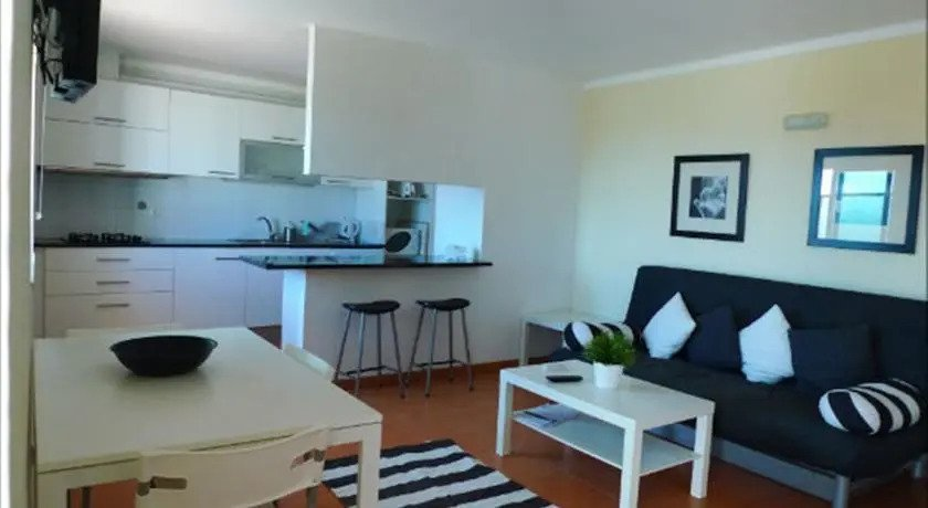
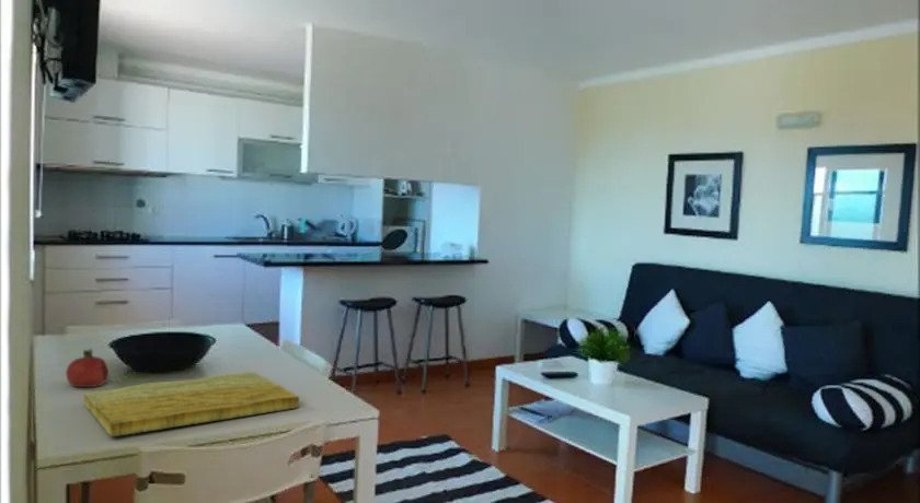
+ fruit [65,348,110,388]
+ cutting board [83,371,300,438]
